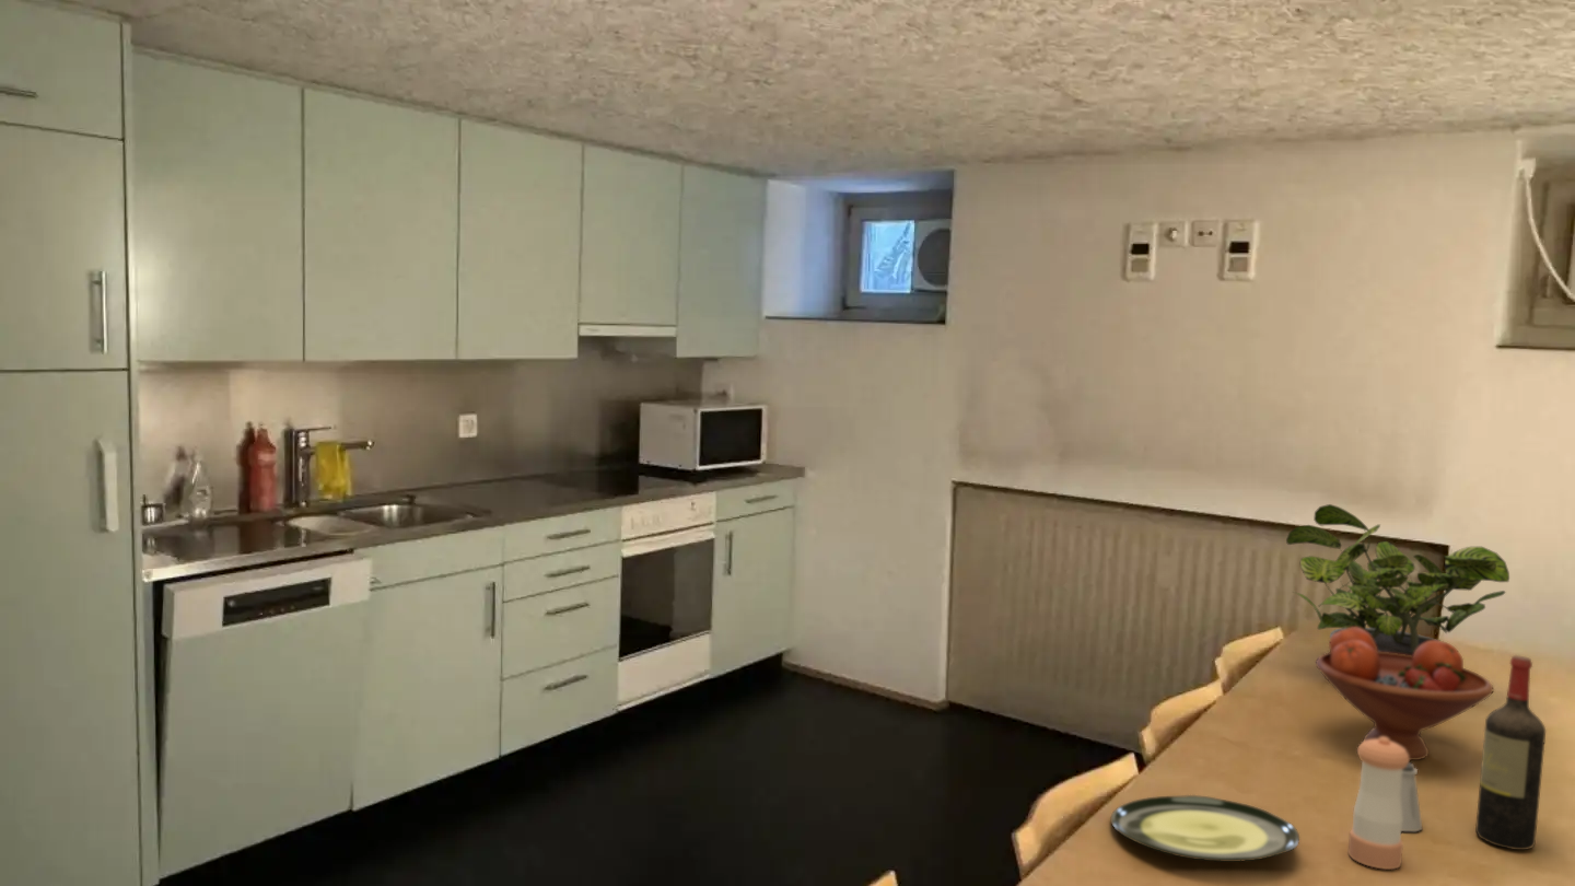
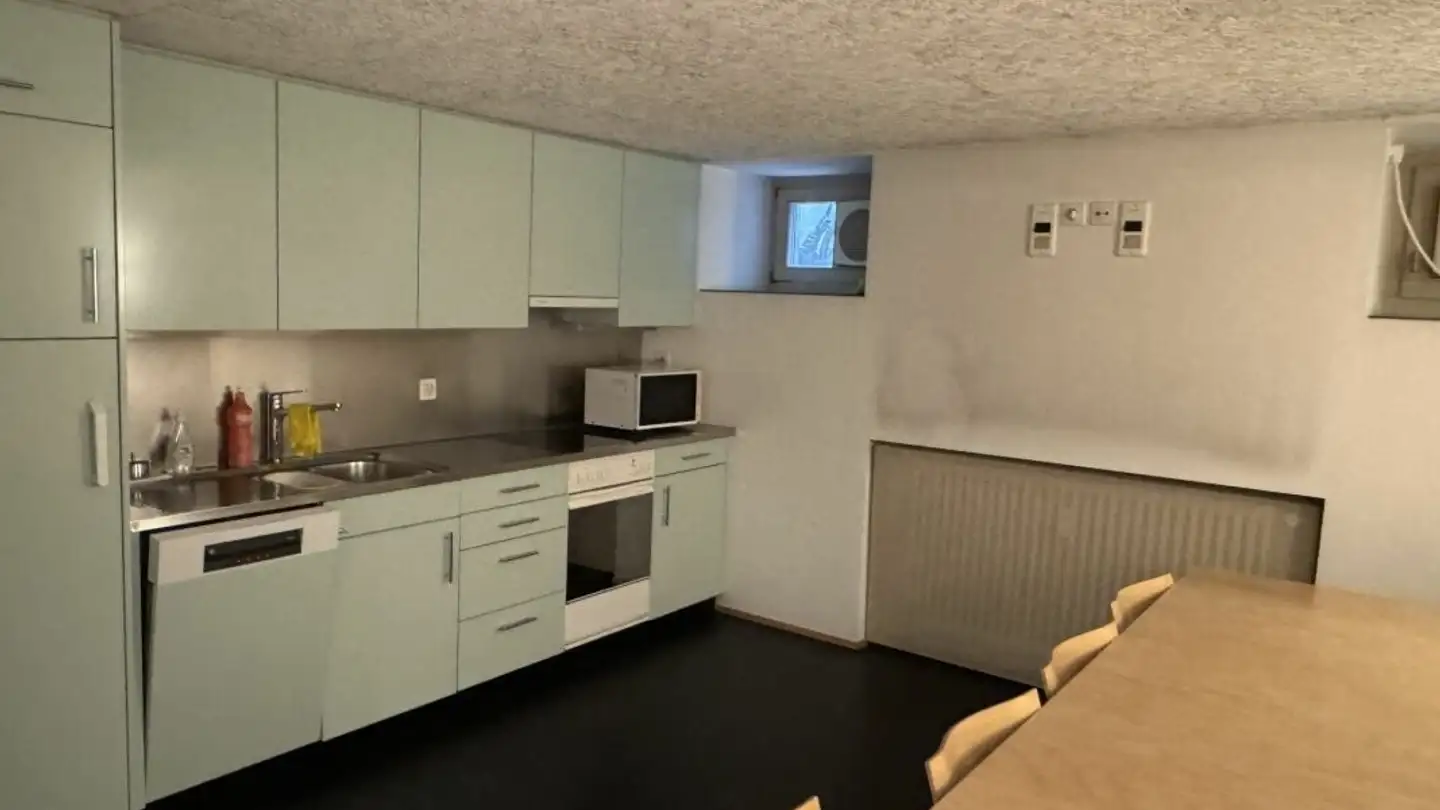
- potted plant [1285,503,1510,656]
- fruit bowl [1315,627,1494,761]
- saltshaker [1400,761,1423,832]
- wine bottle [1474,654,1547,851]
- pepper shaker [1348,737,1410,871]
- plate [1109,794,1300,863]
